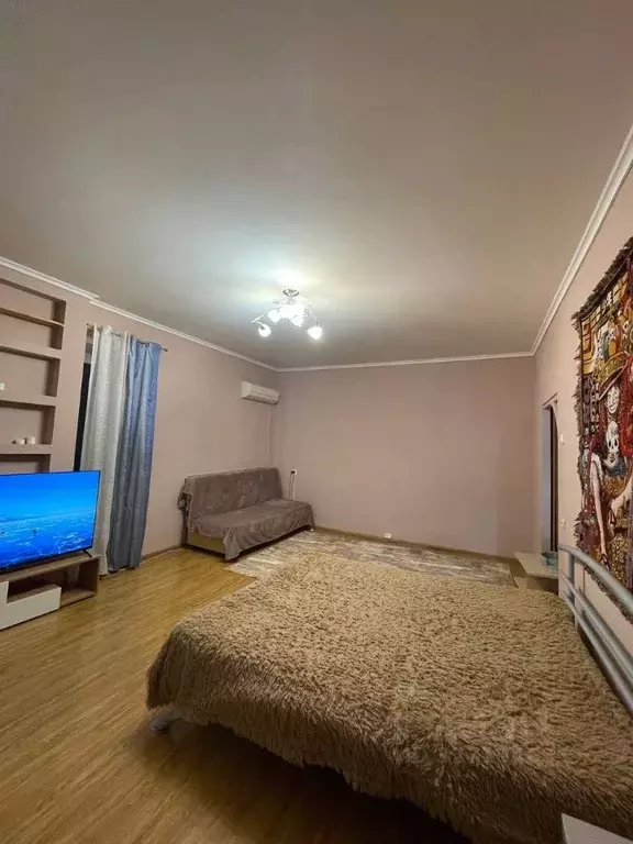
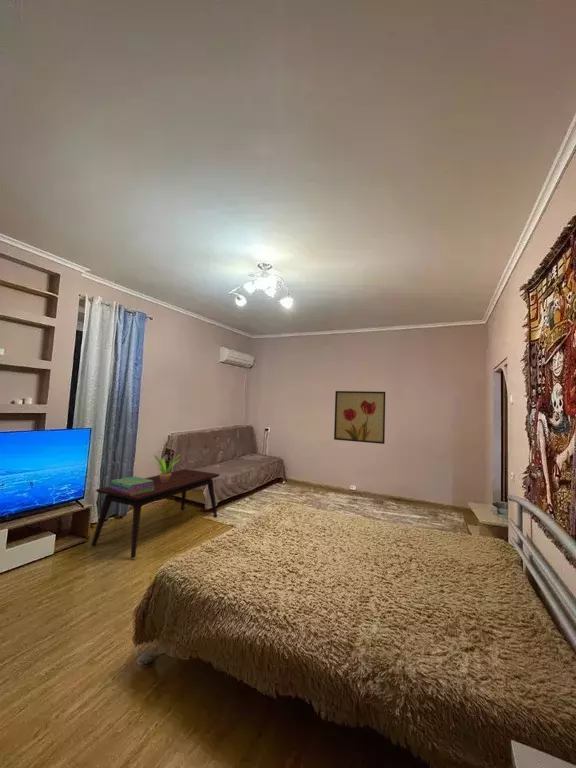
+ stack of books [108,475,154,495]
+ wall art [333,390,386,445]
+ potted plant [152,453,182,483]
+ coffee table [91,468,221,559]
